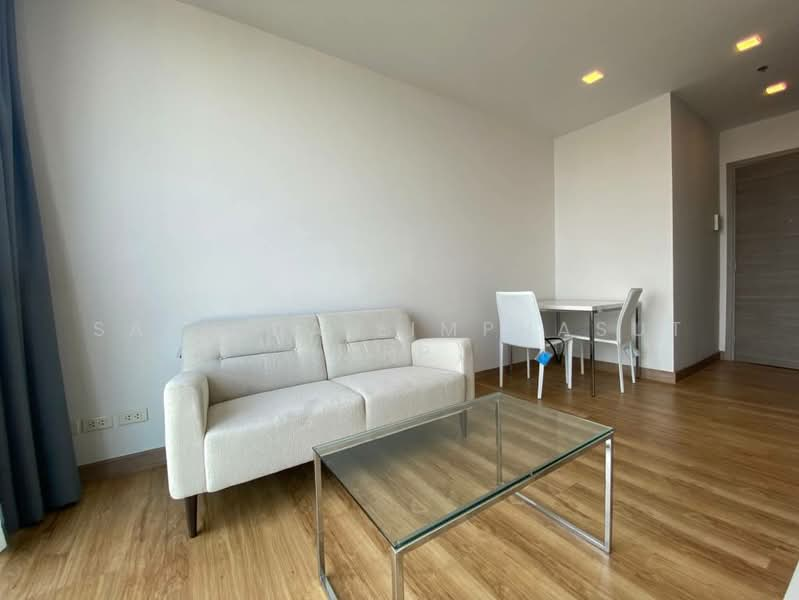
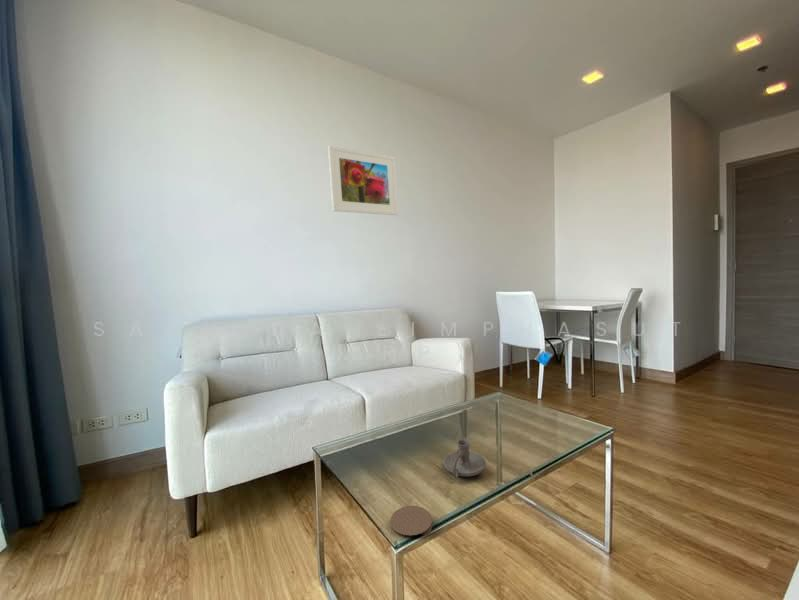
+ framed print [327,145,399,216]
+ candle holder [443,438,487,480]
+ coaster [389,505,433,537]
